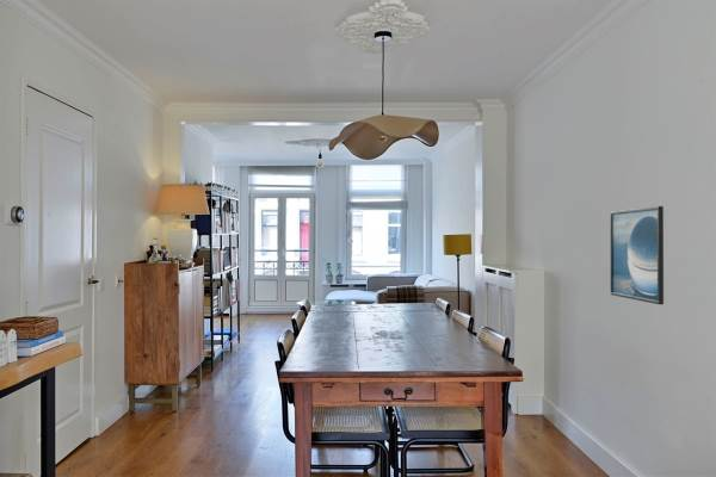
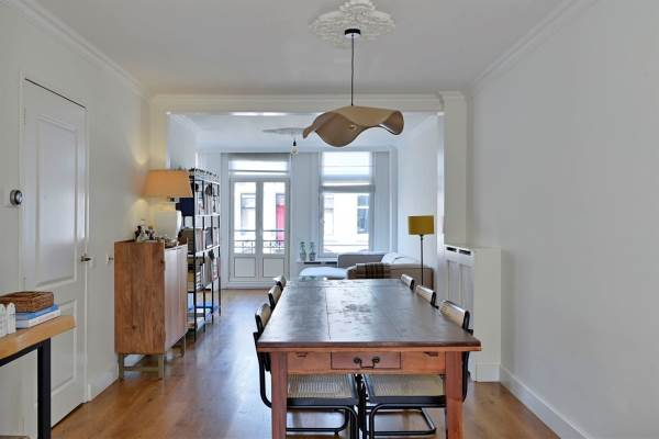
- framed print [609,205,665,305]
